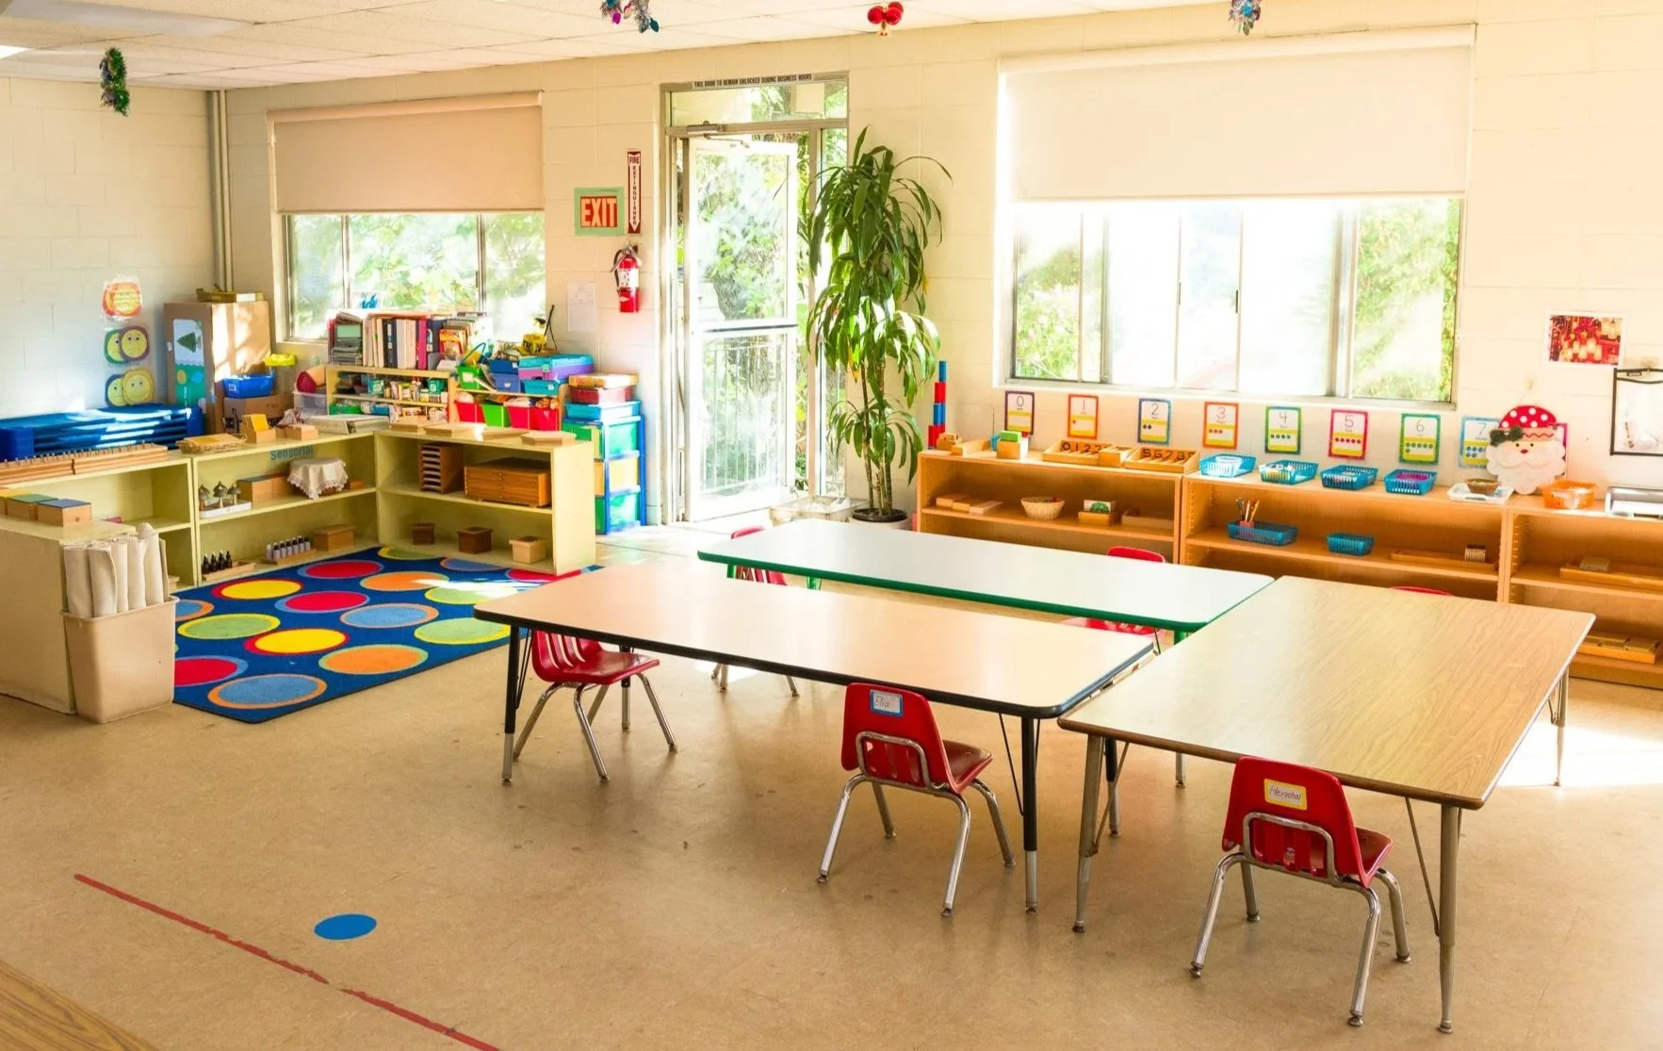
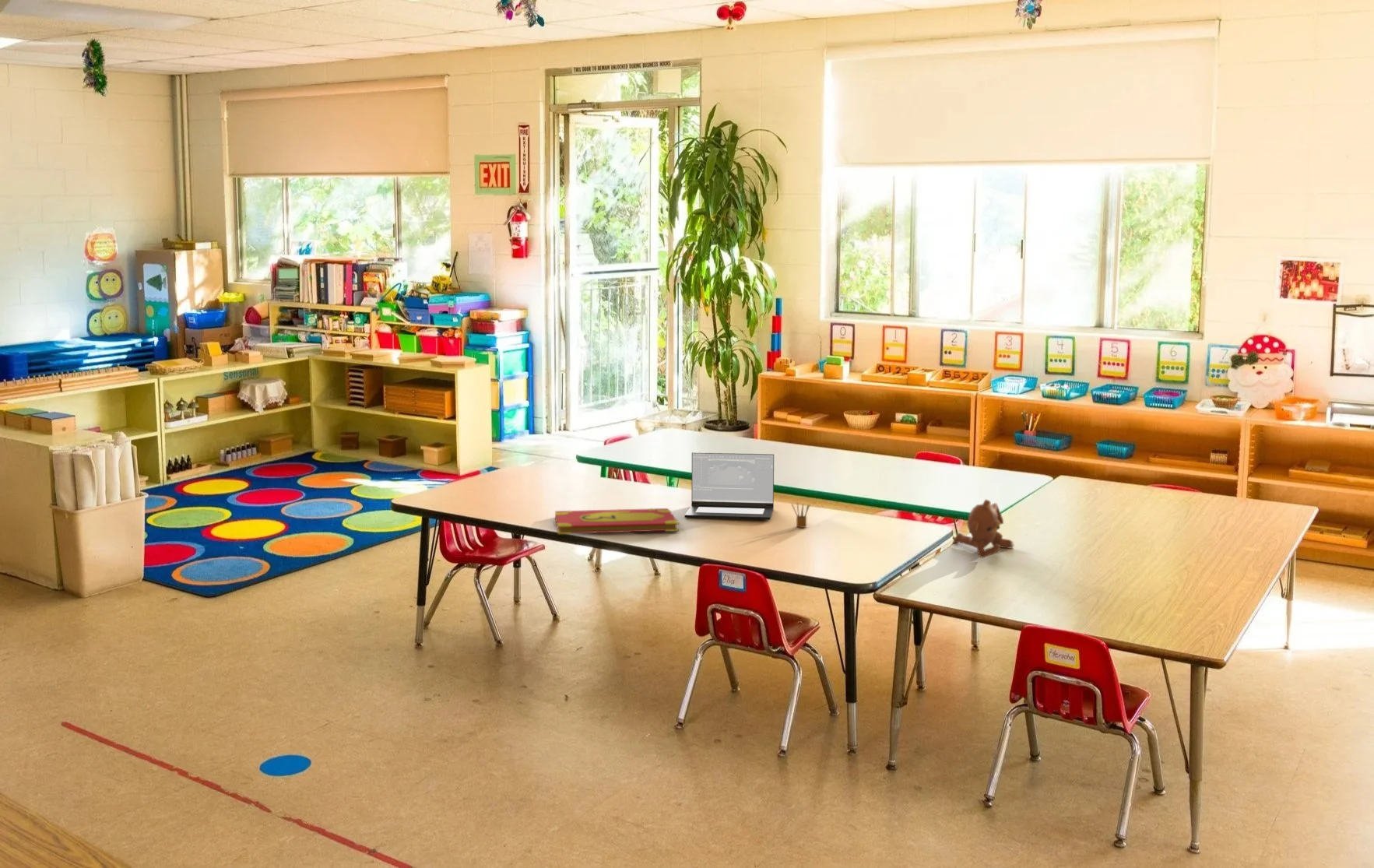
+ laptop [684,452,775,521]
+ book [554,508,680,535]
+ teddy bear [952,498,1015,559]
+ pencil box [791,502,811,529]
